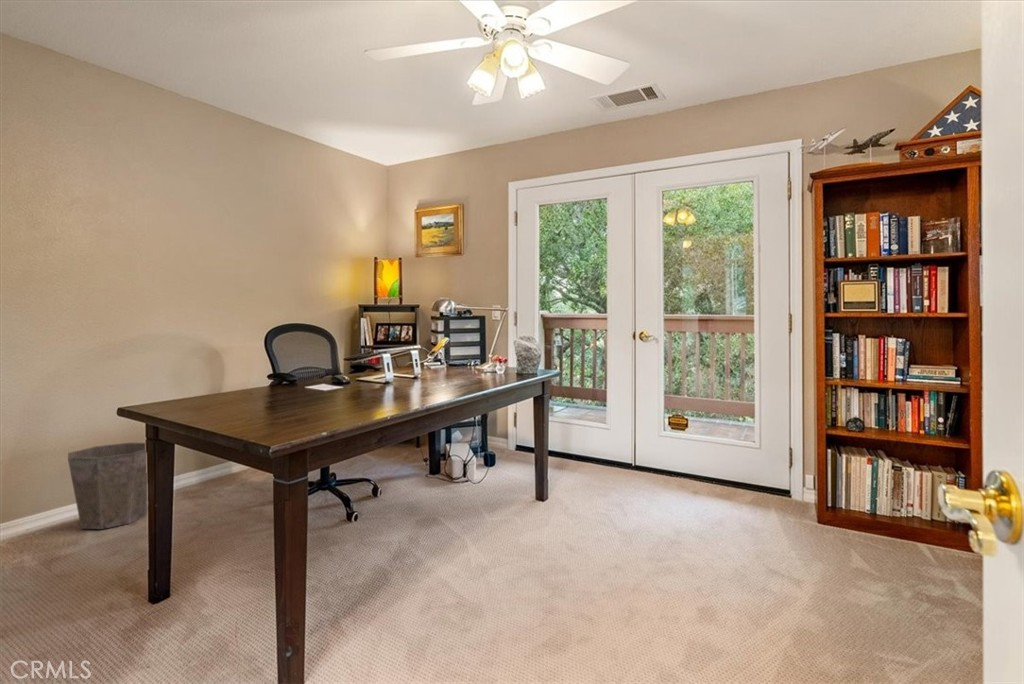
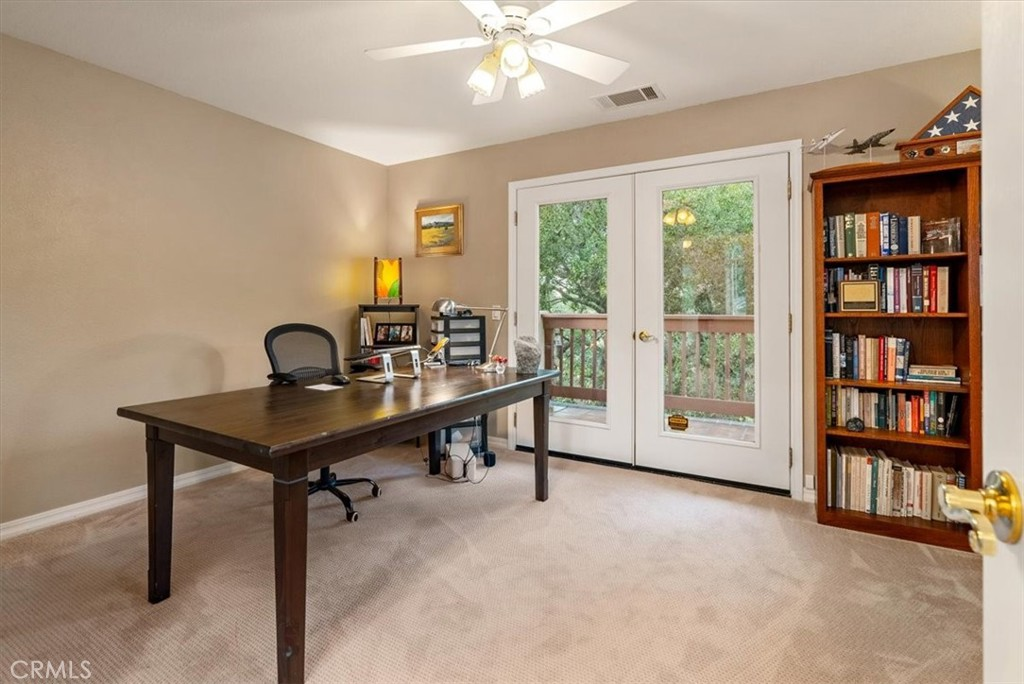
- waste bin [67,442,148,530]
